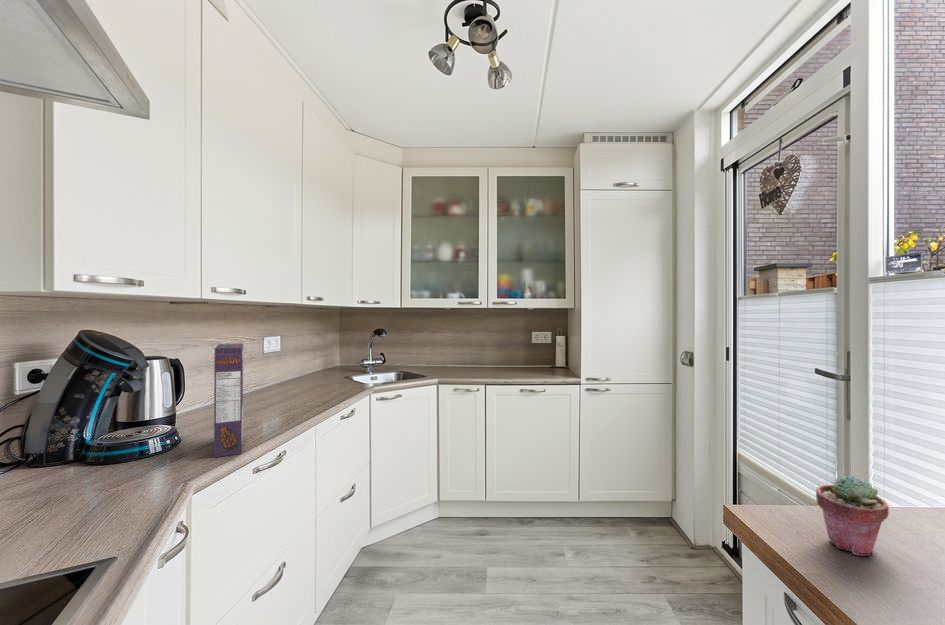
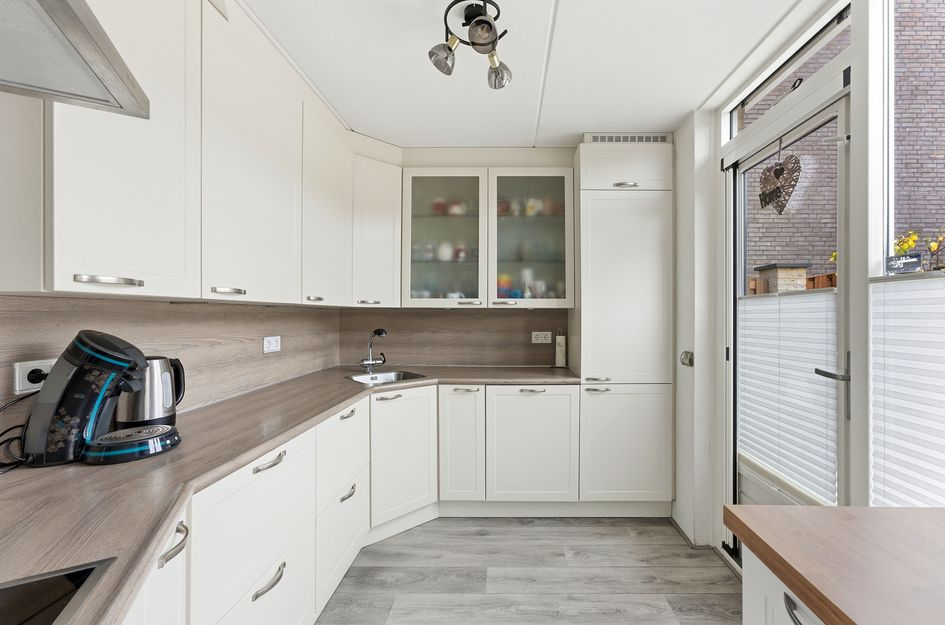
- potted succulent [815,475,890,557]
- cereal box [213,342,244,458]
